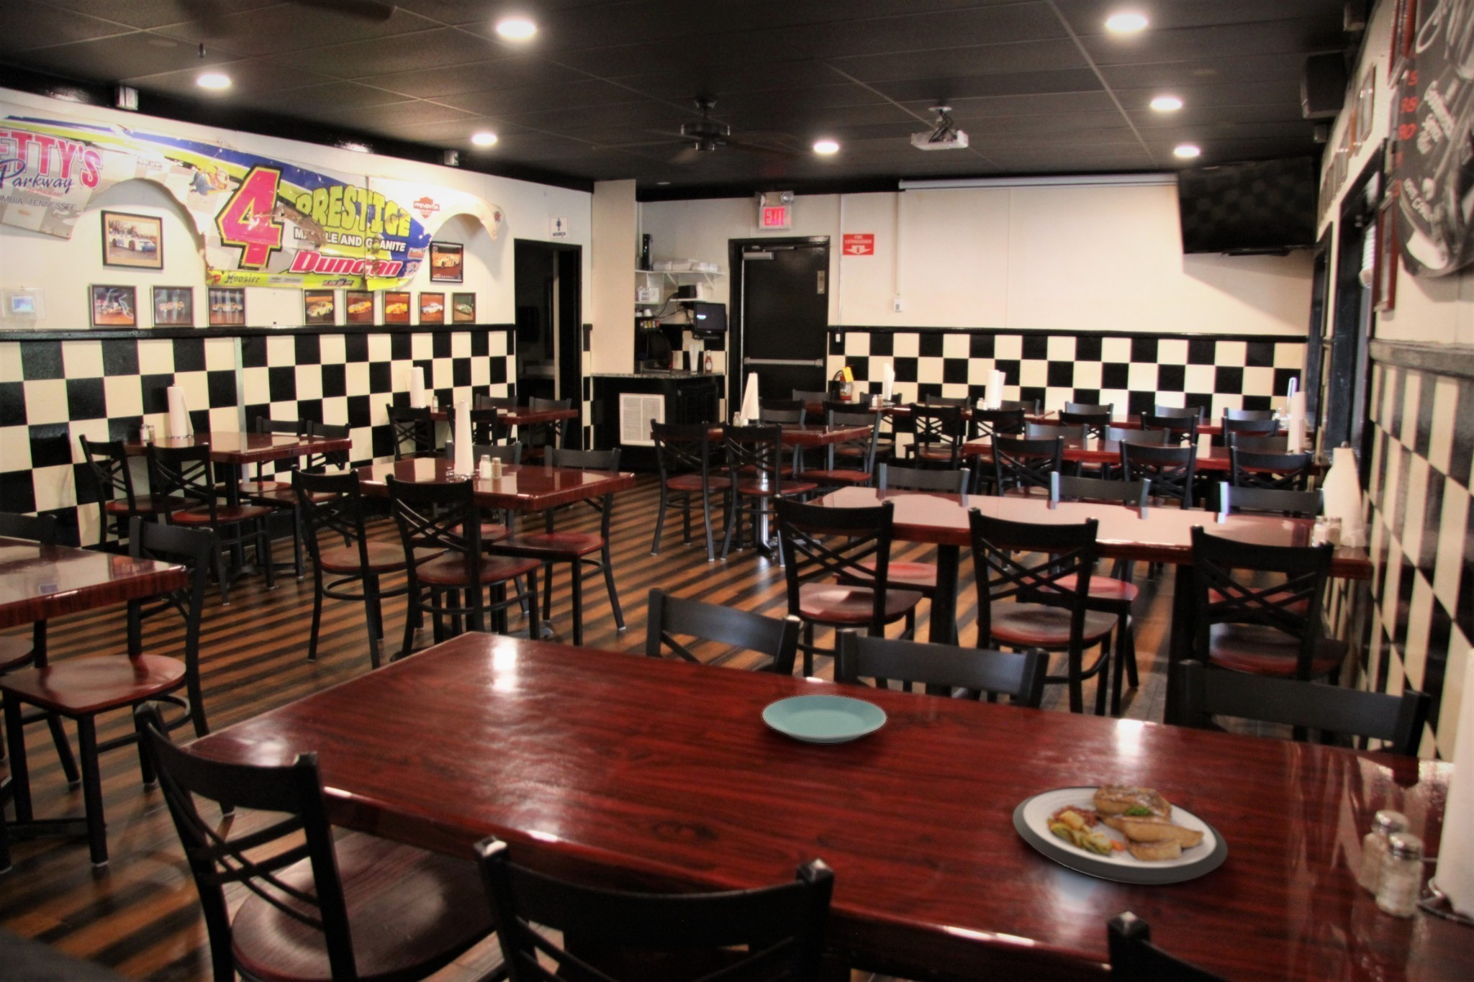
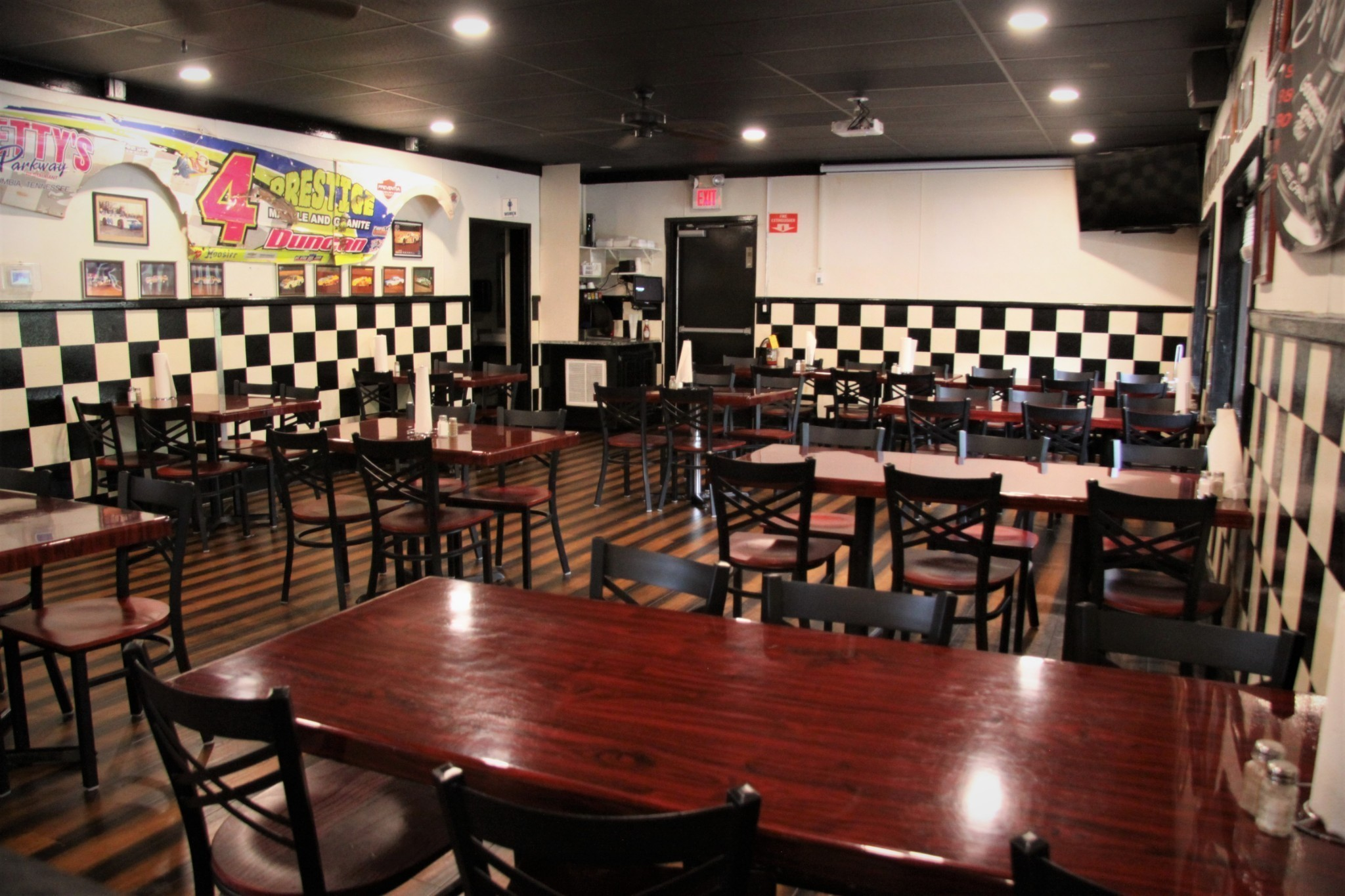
- plate [762,694,888,744]
- plate [1012,783,1229,886]
